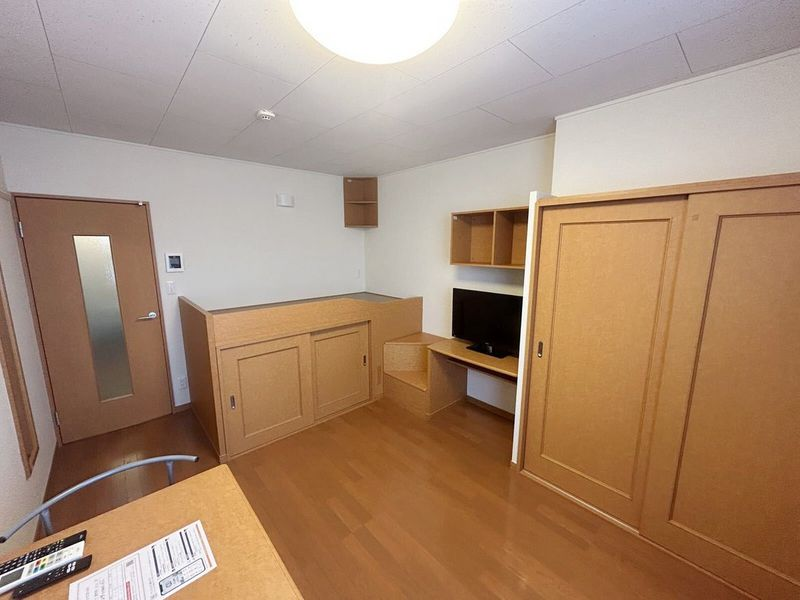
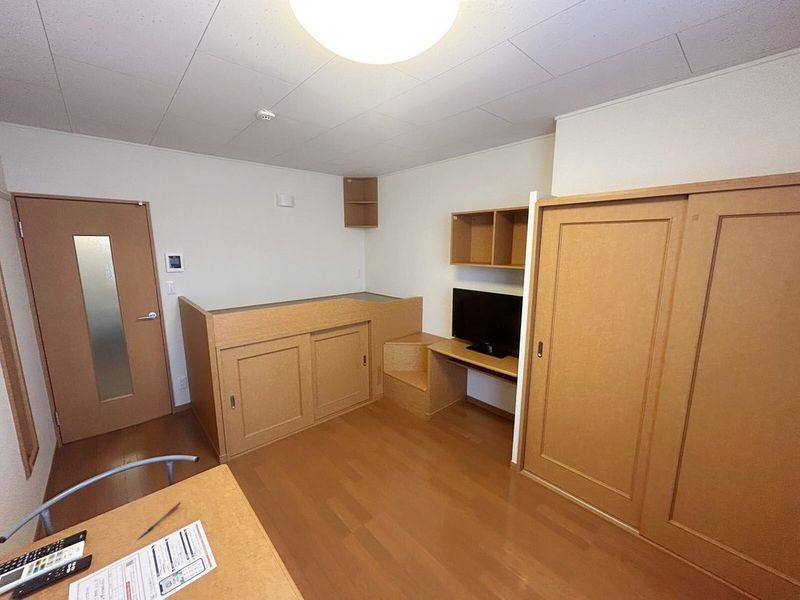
+ pen [135,501,182,542]
